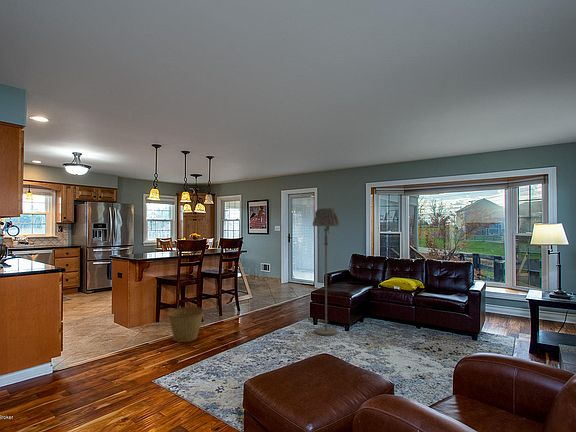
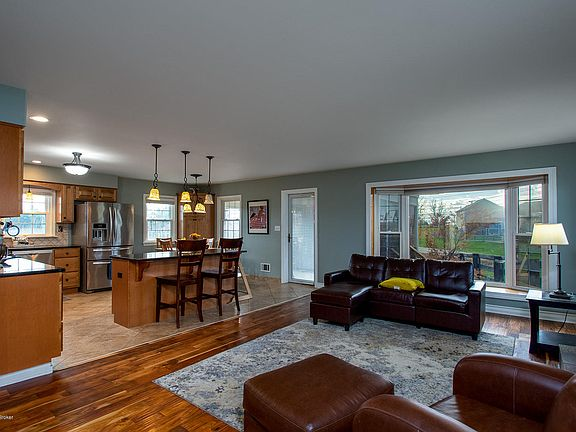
- floor lamp [312,207,341,336]
- basket [165,306,206,343]
